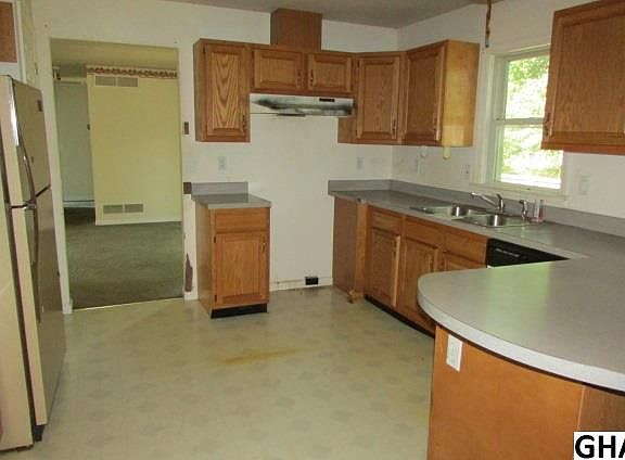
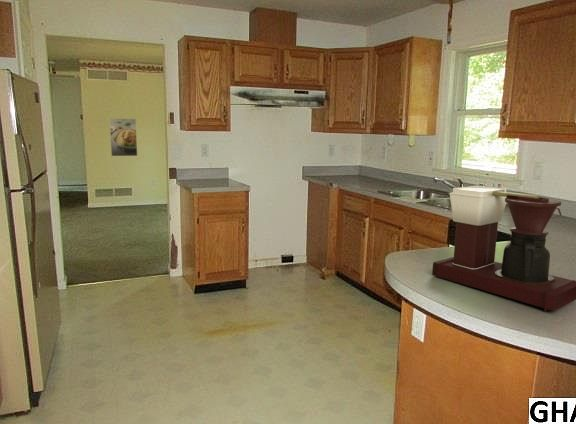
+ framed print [108,117,138,157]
+ coffee maker [431,185,576,312]
